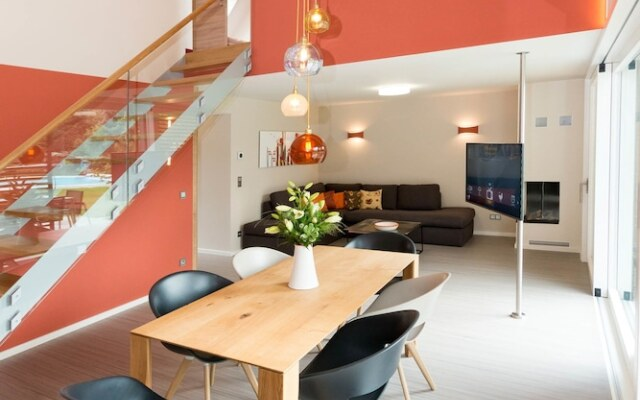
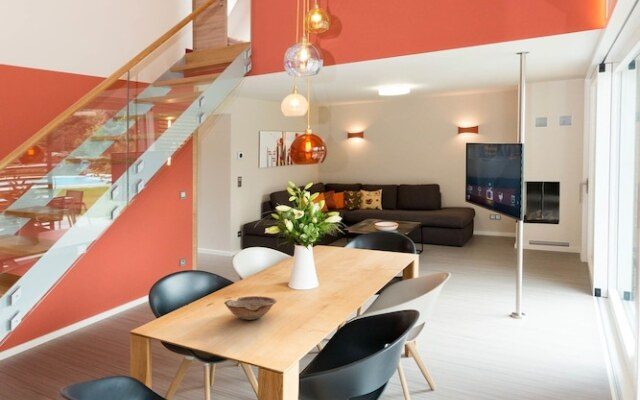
+ bowl [223,295,278,321]
